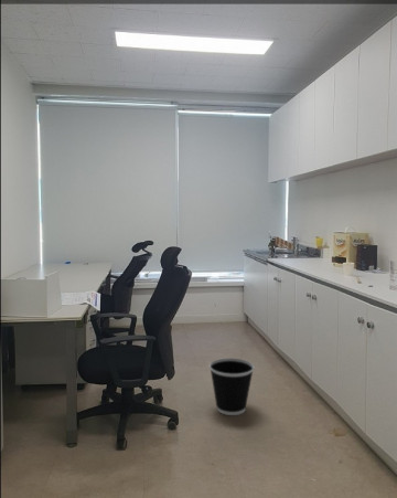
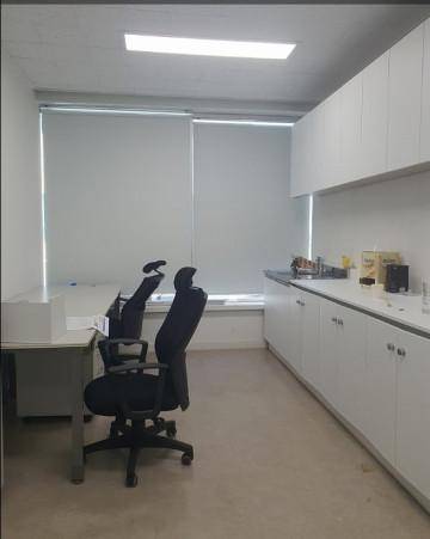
- wastebasket [208,357,255,416]
